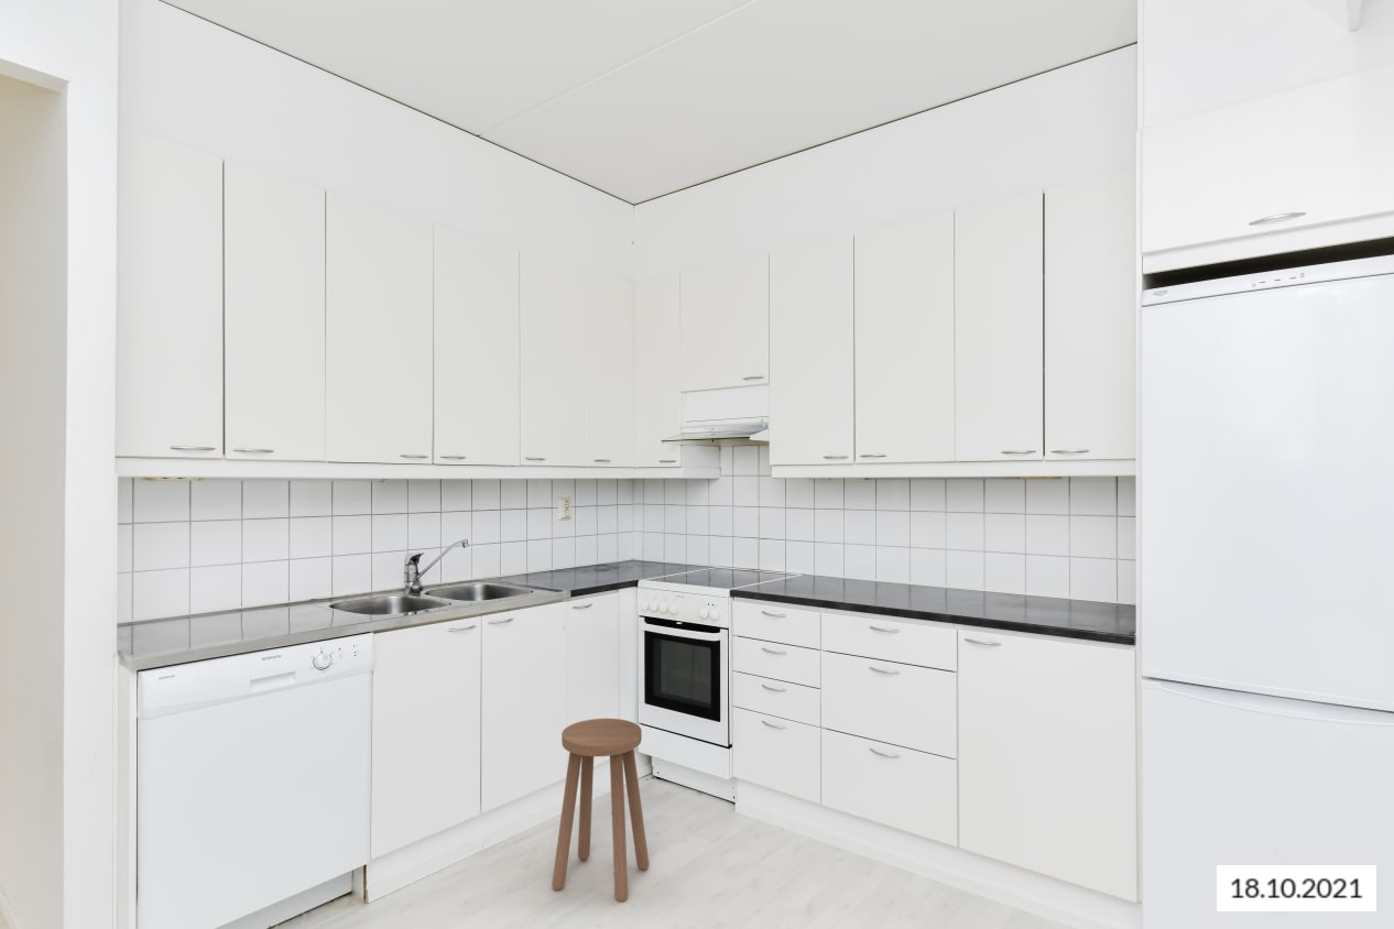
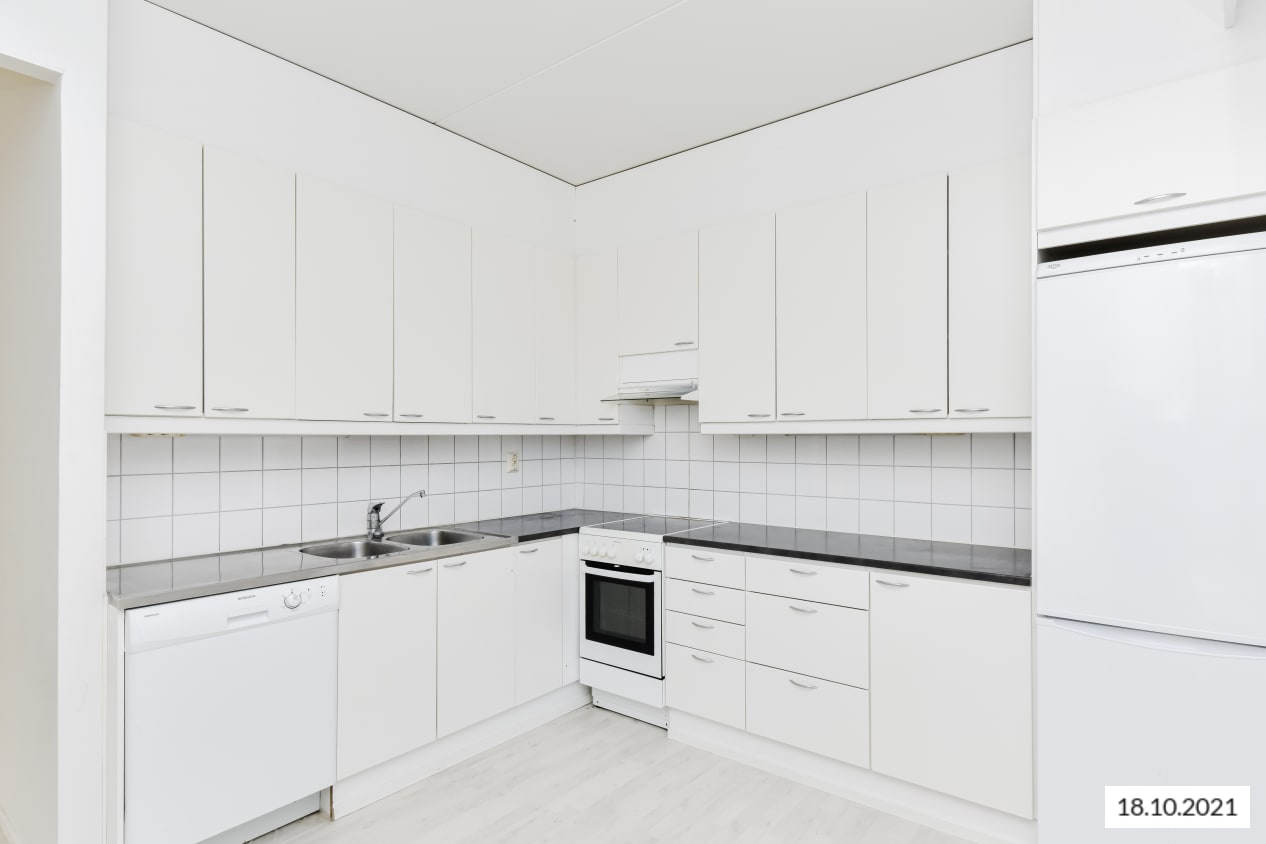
- stool [551,718,650,903]
